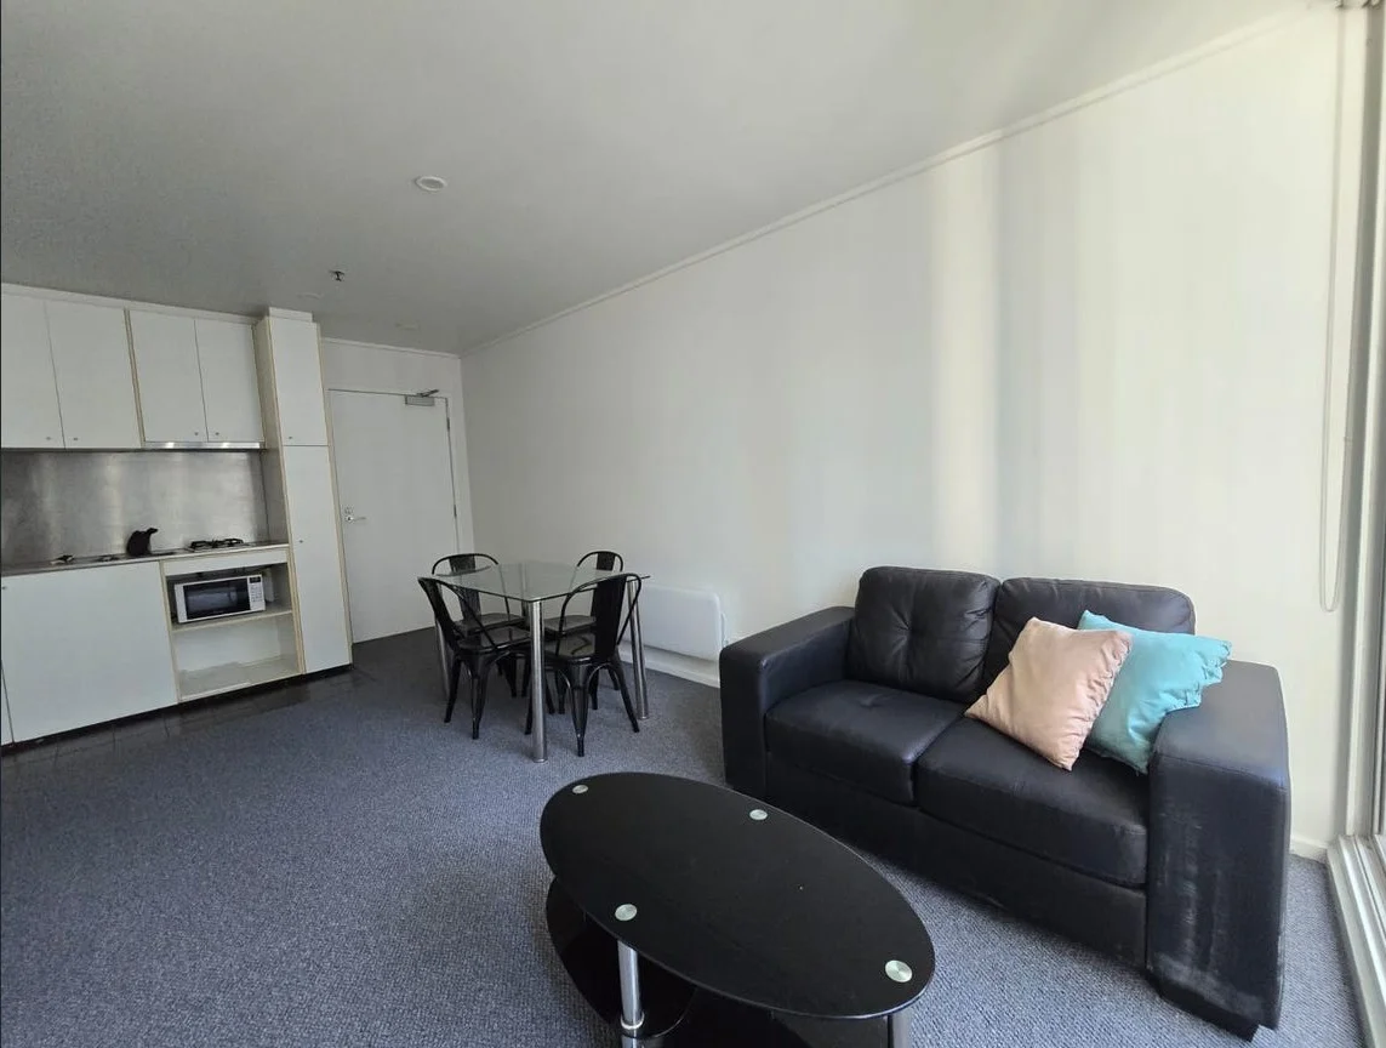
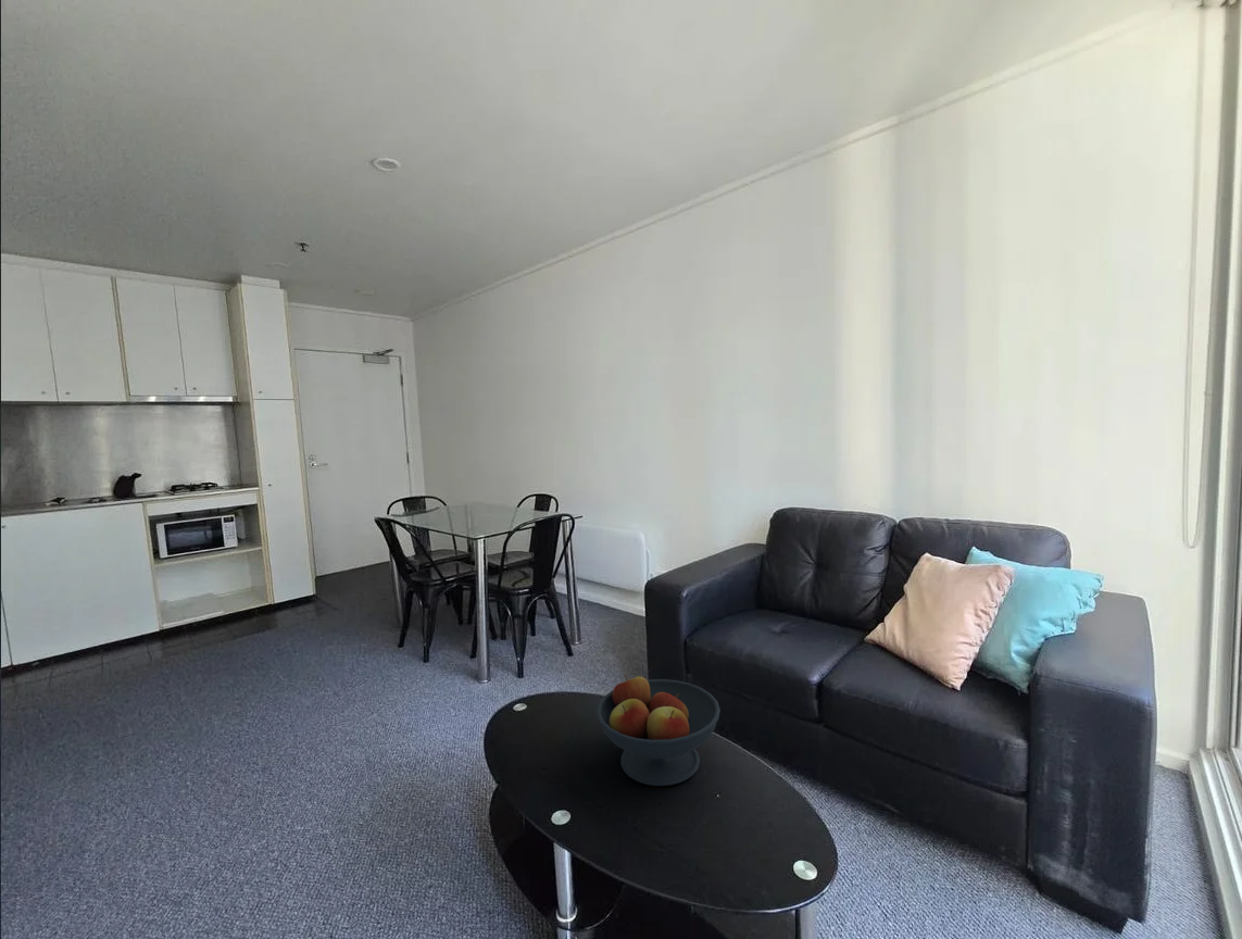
+ fruit bowl [595,674,722,787]
